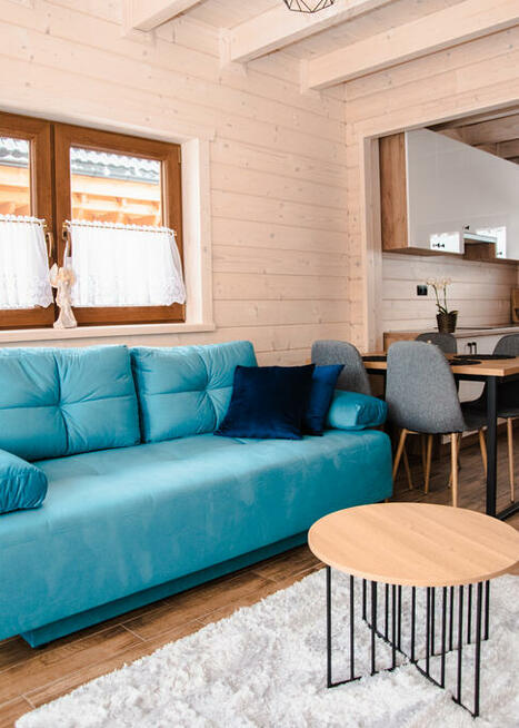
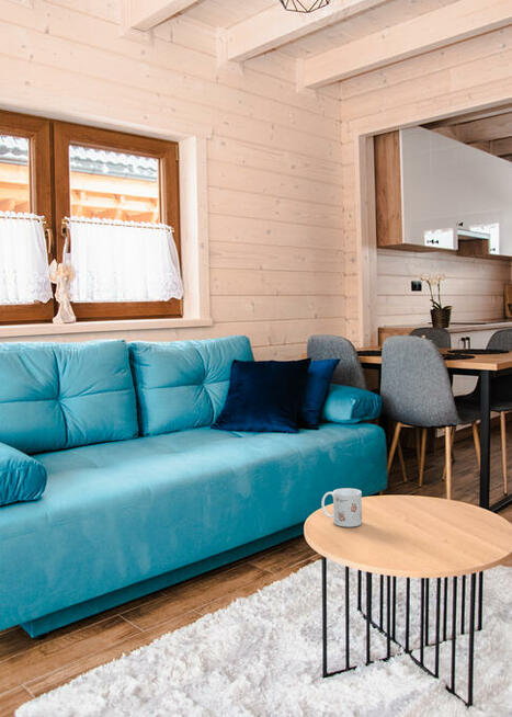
+ mug [320,487,363,527]
